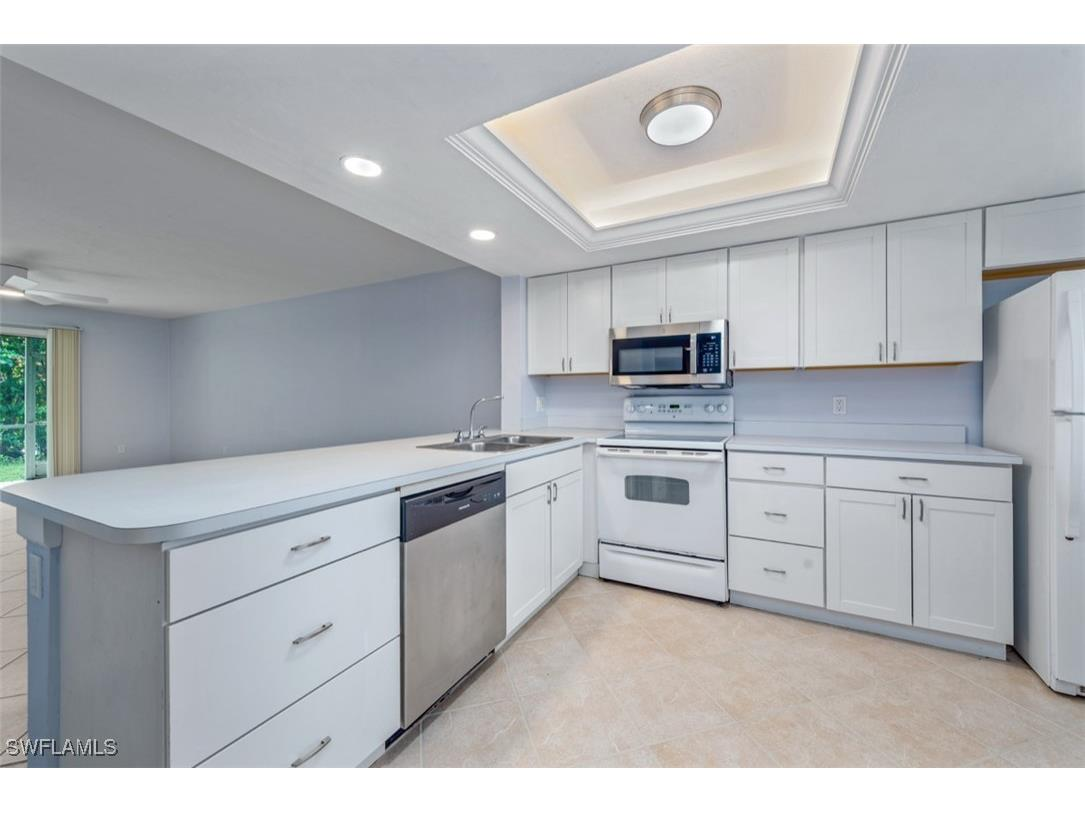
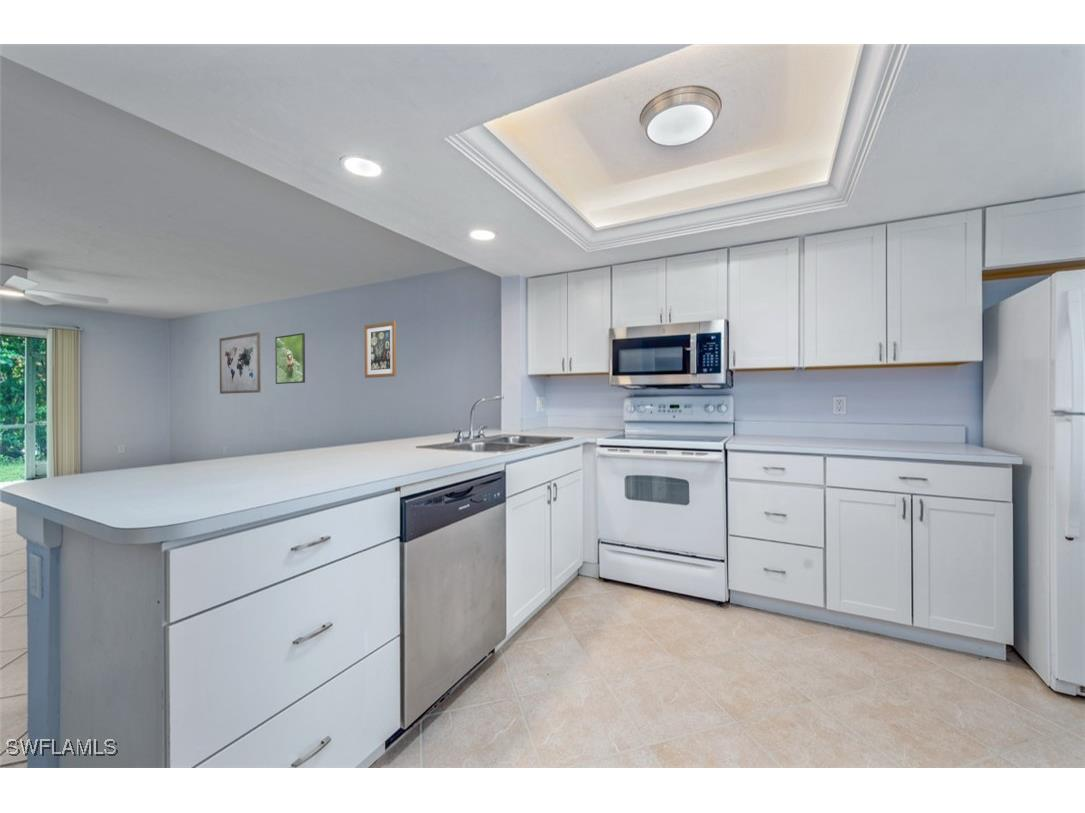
+ wall art [364,320,397,379]
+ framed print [274,332,306,385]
+ wall art [219,331,262,395]
